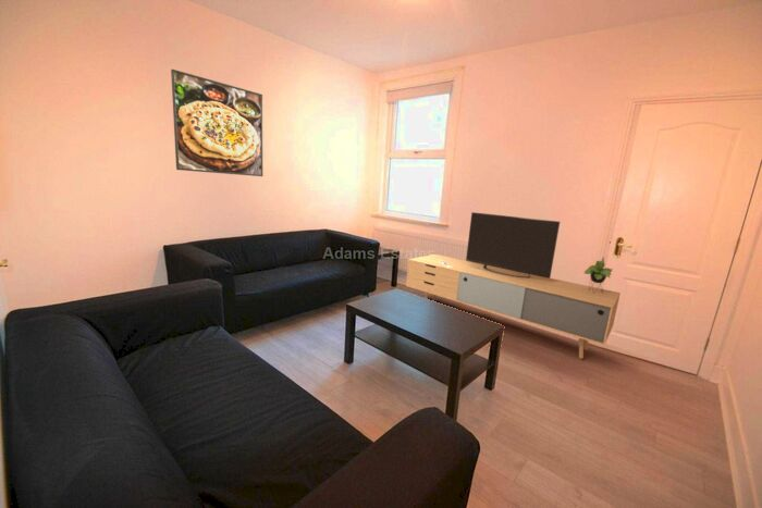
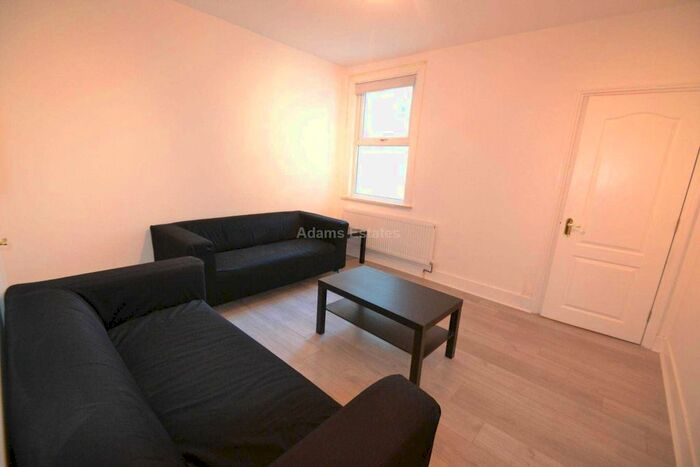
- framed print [170,69,263,177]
- media console [405,211,622,360]
